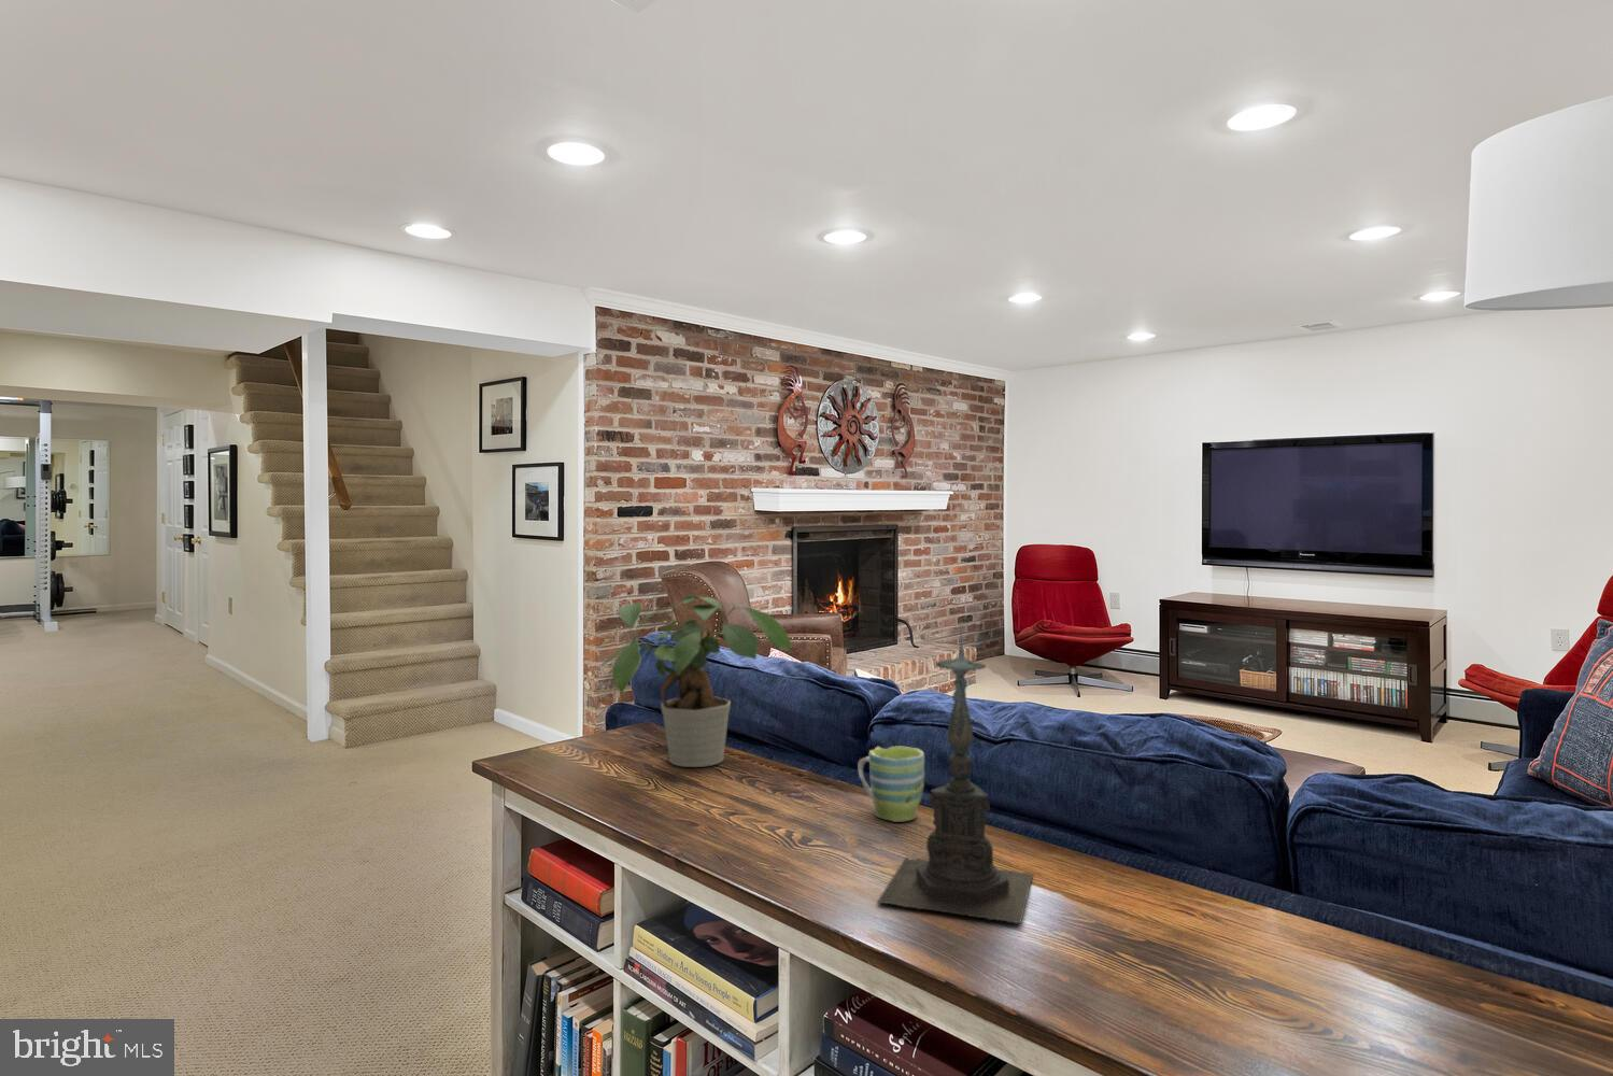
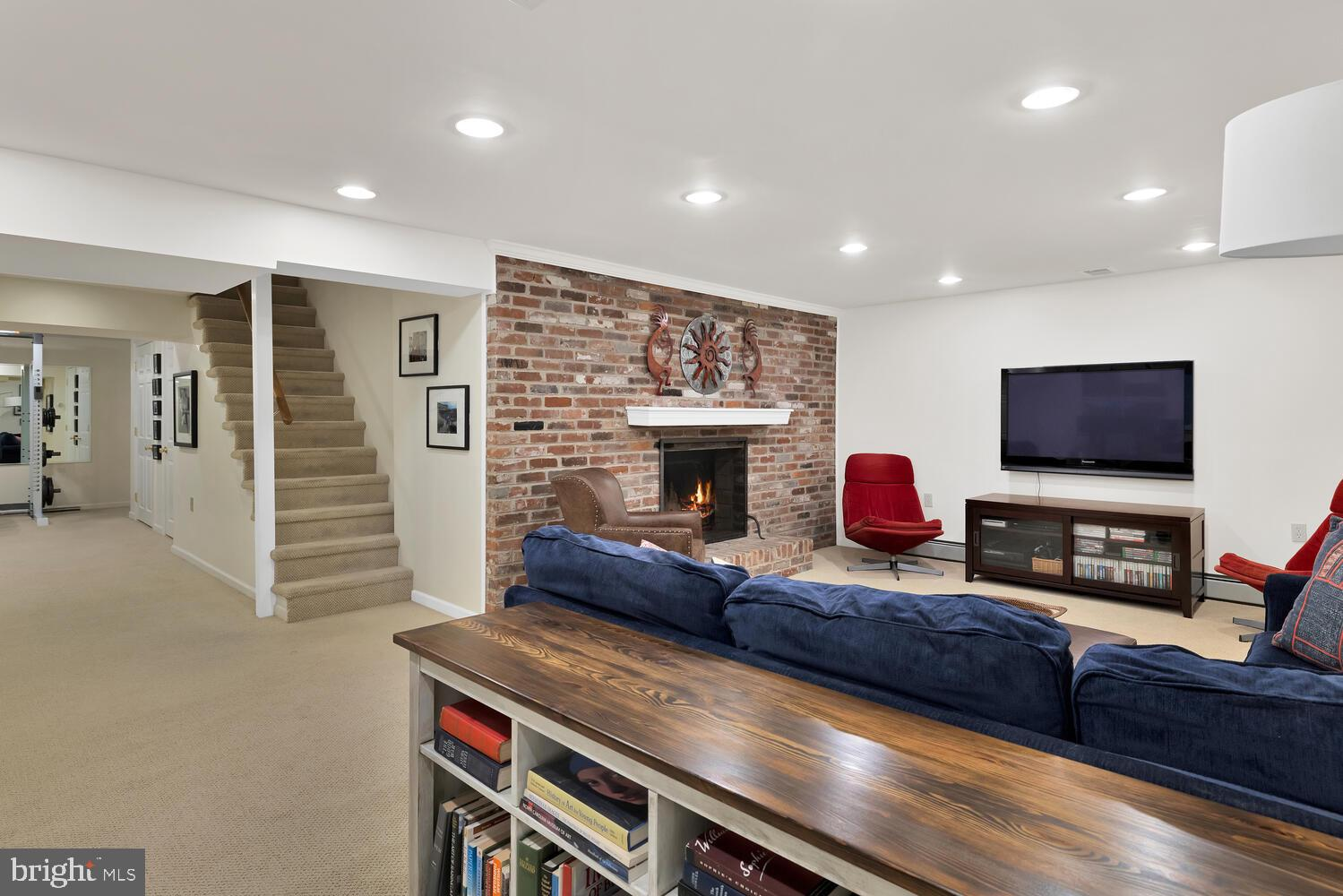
- mug [856,745,926,823]
- candle holder [876,623,1034,926]
- potted plant [597,594,793,769]
